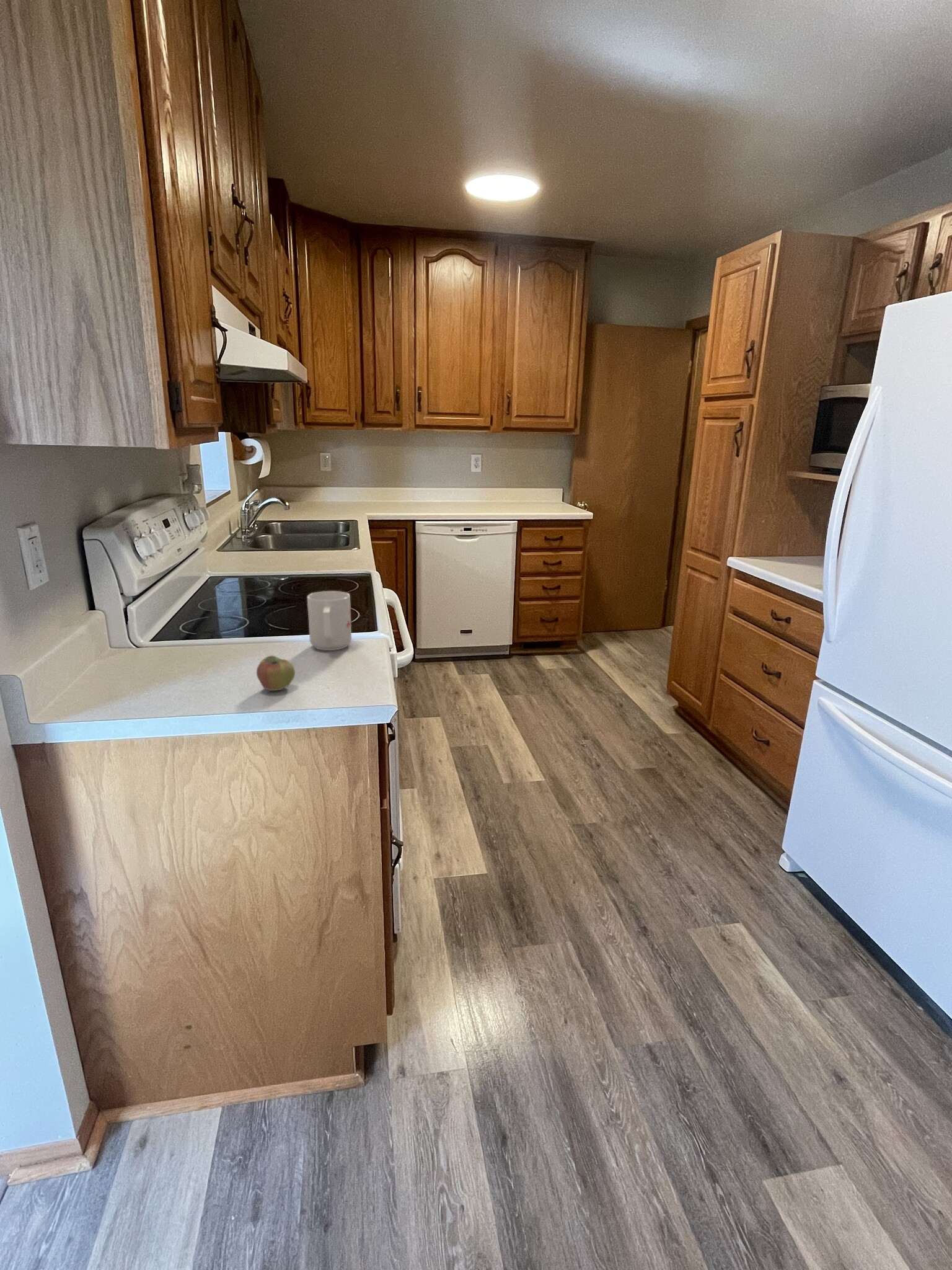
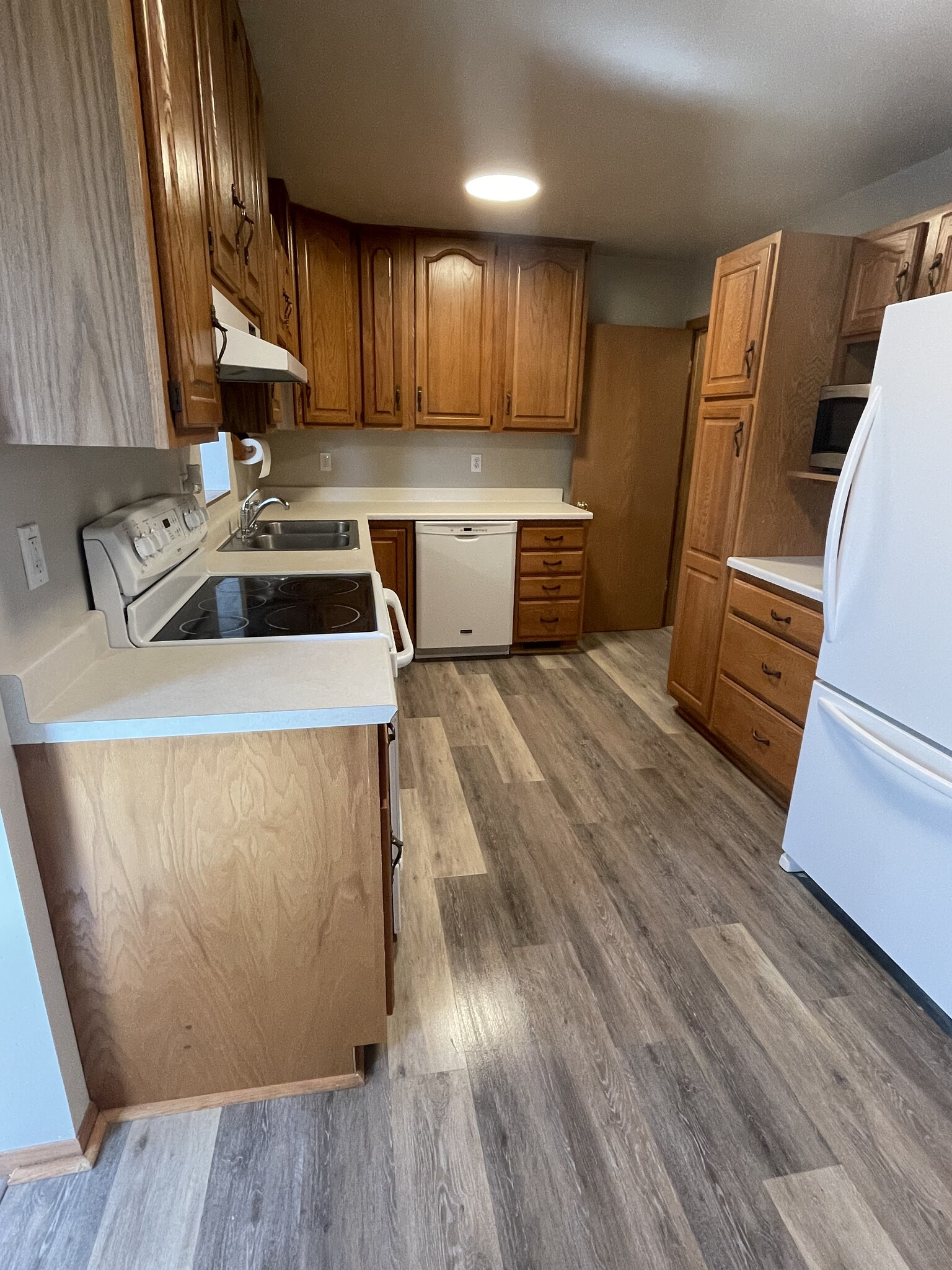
- mug [307,590,352,651]
- apple [256,655,296,691]
